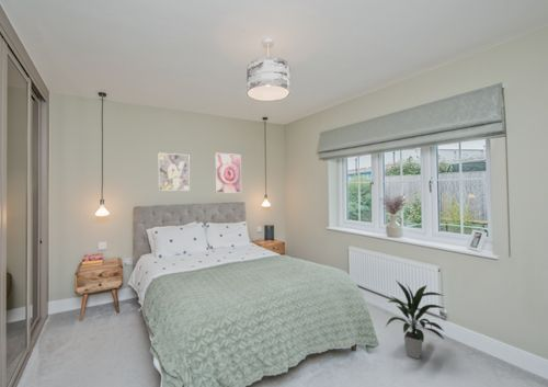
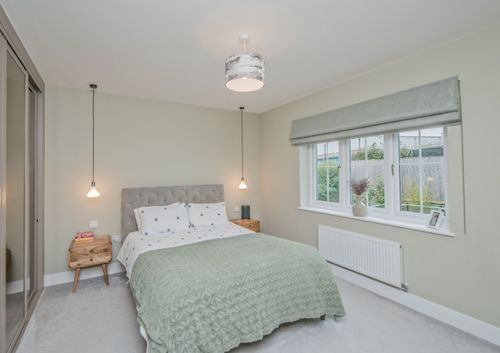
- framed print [214,152,242,194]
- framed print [158,152,191,192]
- indoor plant [384,281,446,360]
